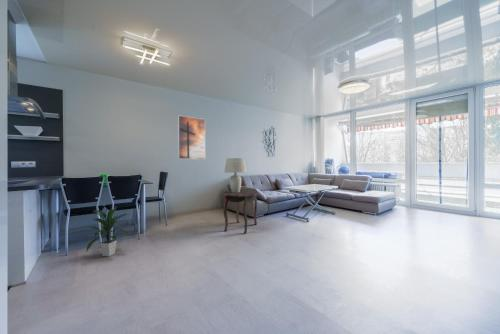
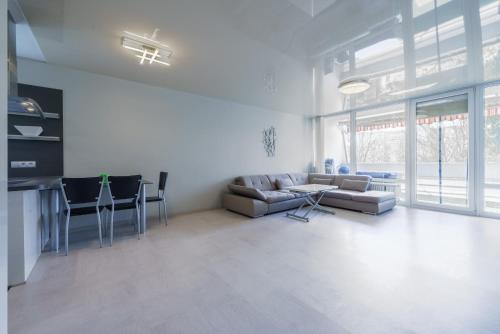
- lamp [223,157,248,193]
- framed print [177,114,206,160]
- side table [222,189,259,234]
- indoor plant [85,205,129,257]
